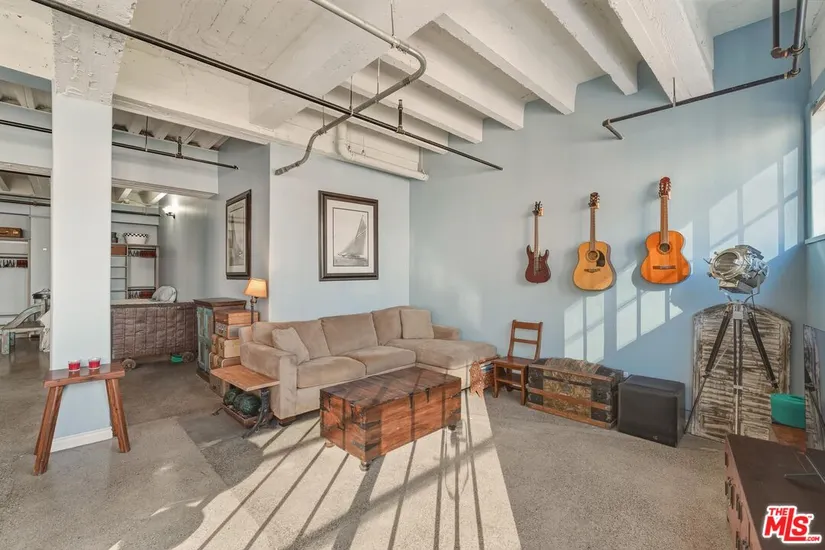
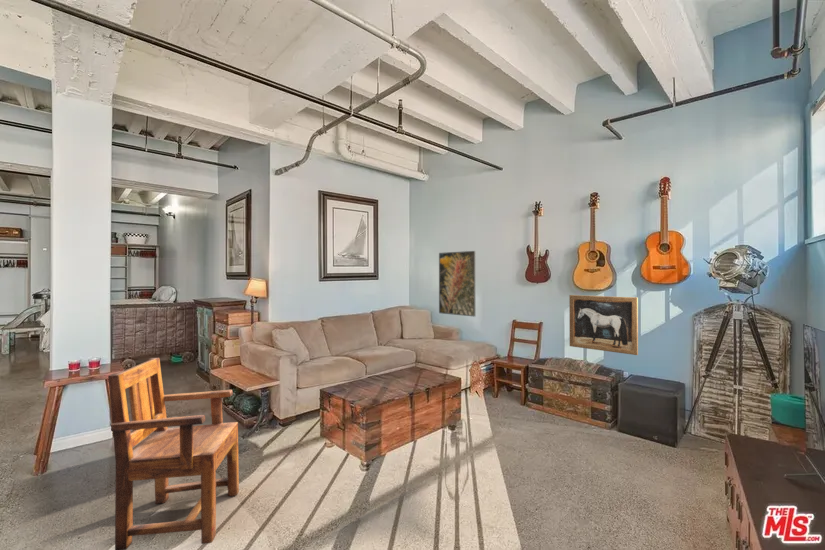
+ armchair [107,357,240,550]
+ wall art [568,294,639,356]
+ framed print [438,250,476,318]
